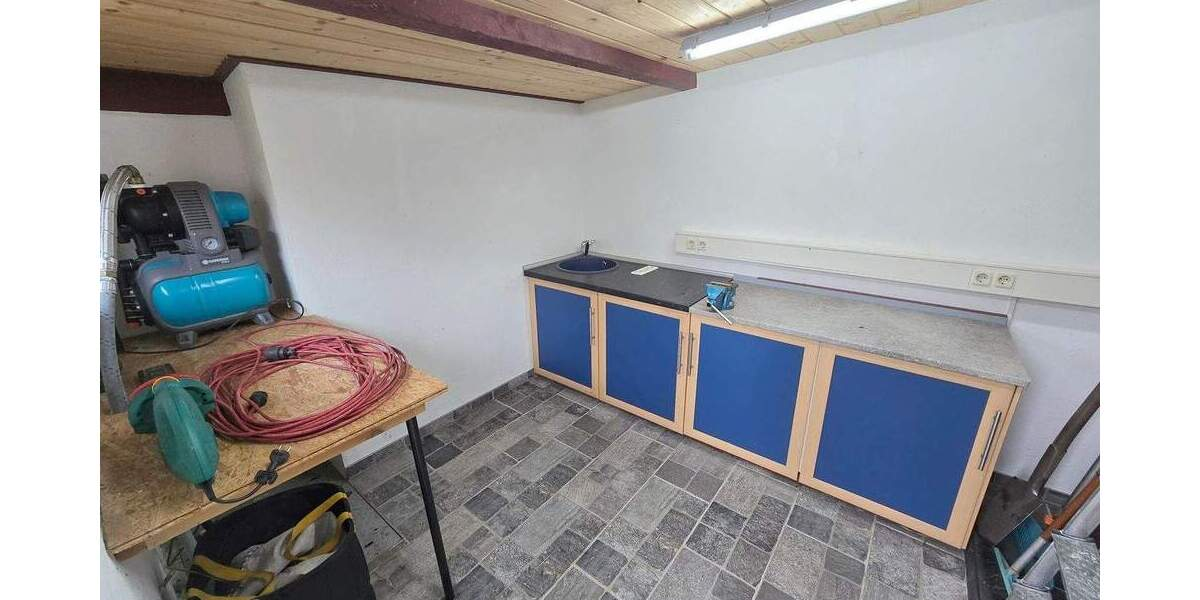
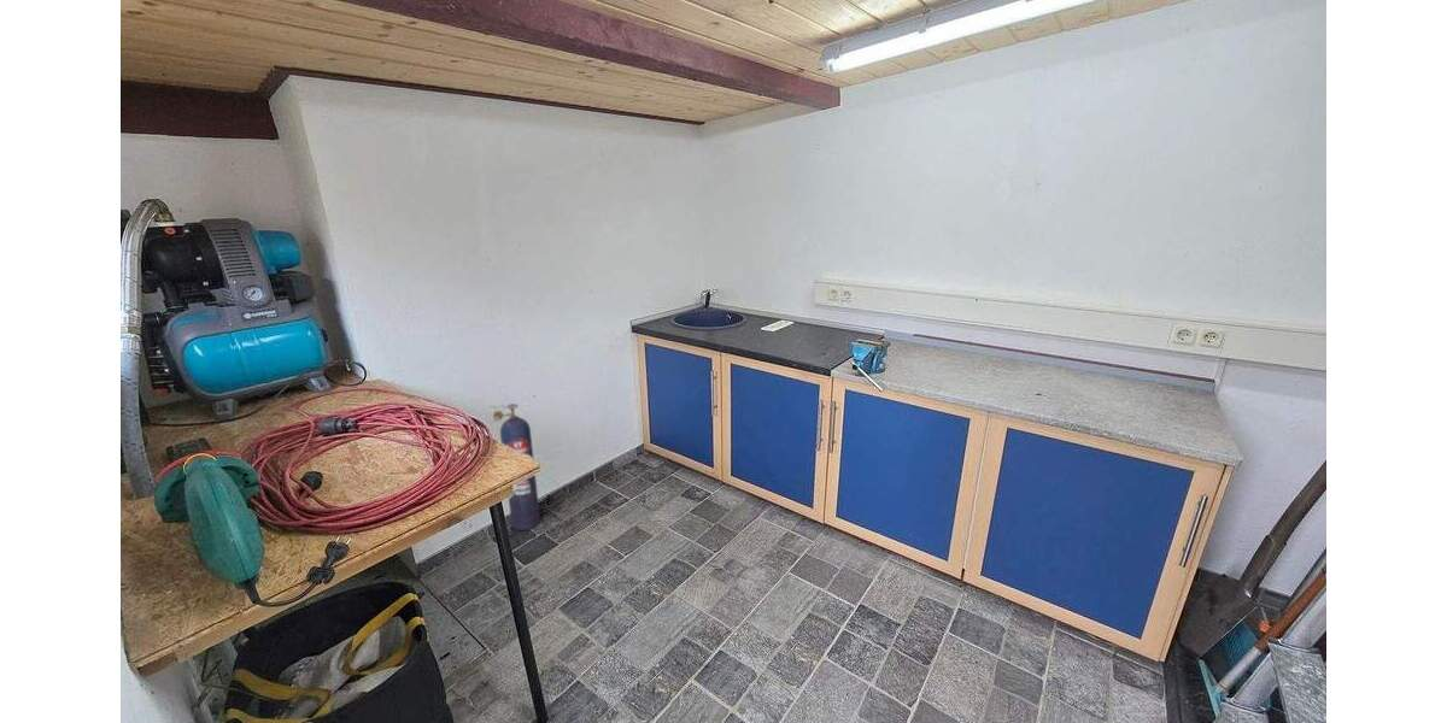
+ gas cylinder [488,402,541,531]
